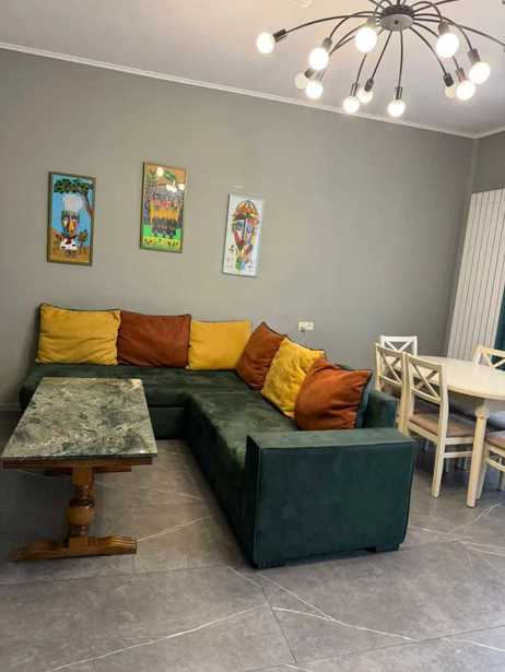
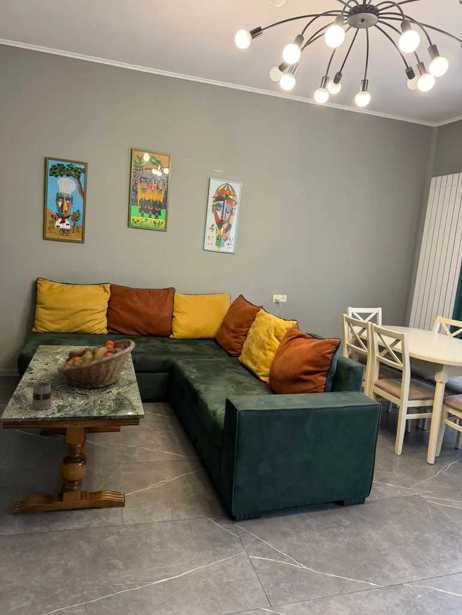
+ mug [30,381,53,411]
+ fruit basket [56,338,136,390]
